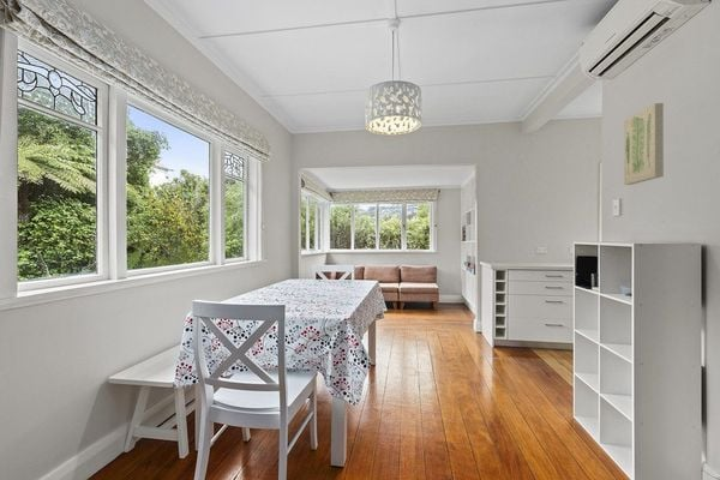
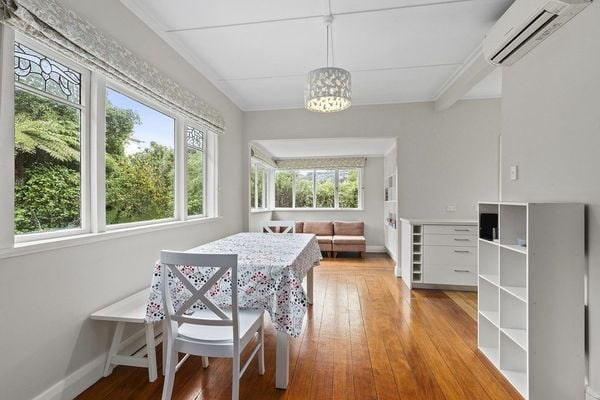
- wall art [623,102,665,186]
